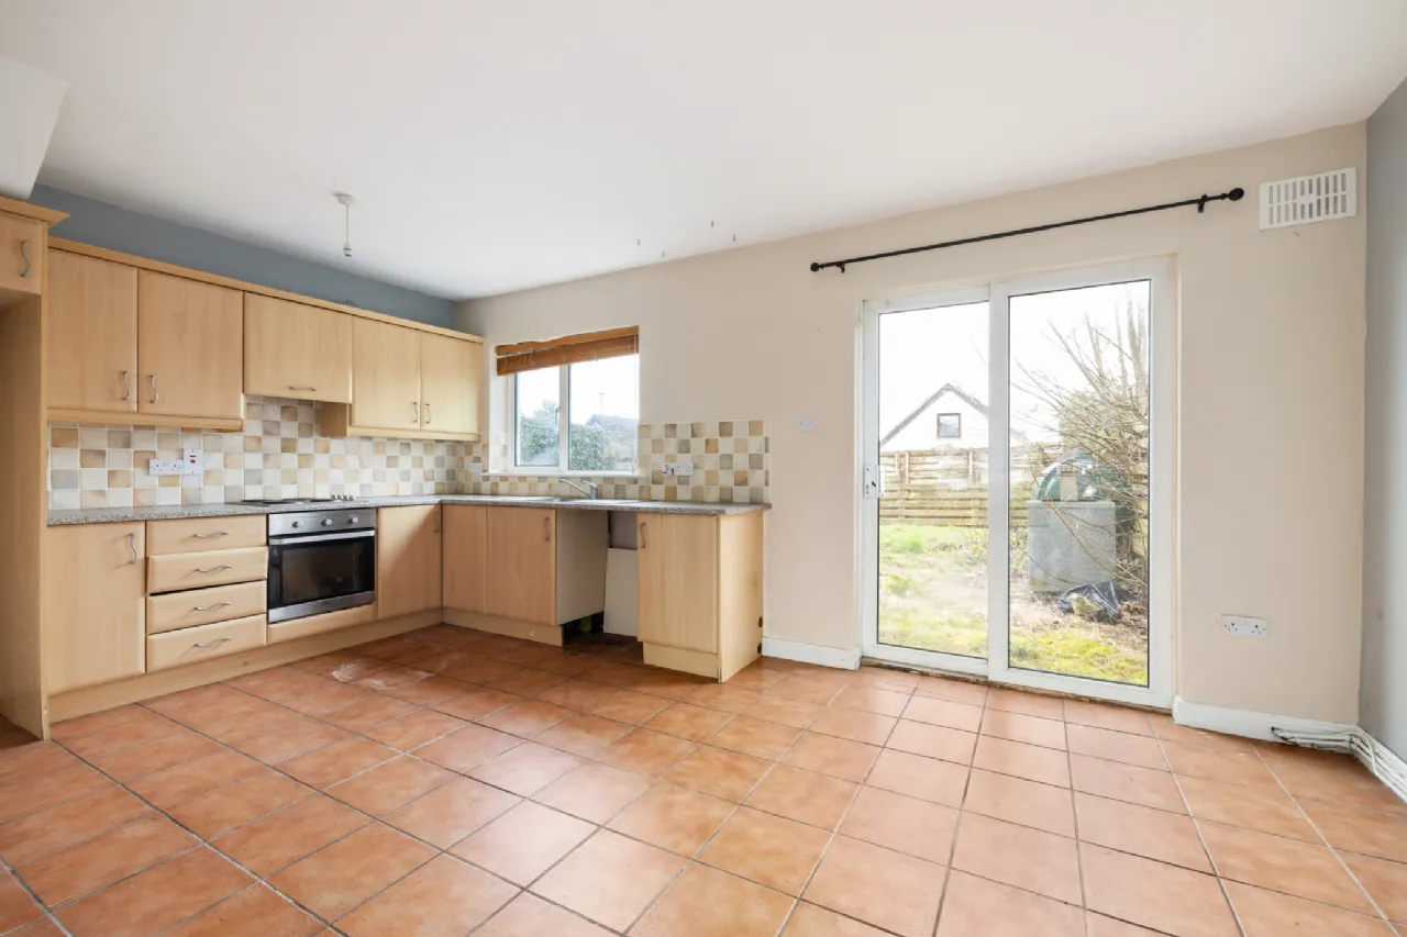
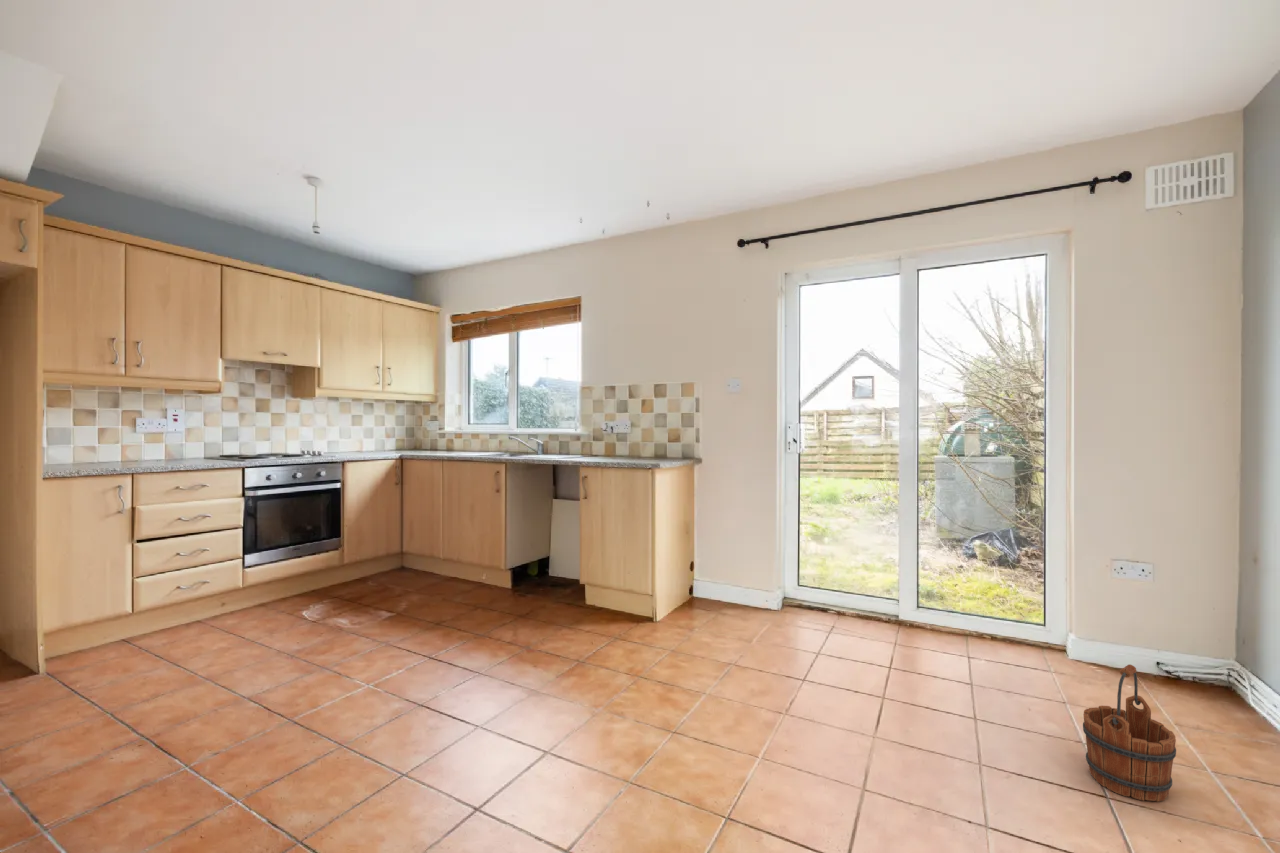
+ wooden bucket [1082,664,1177,803]
